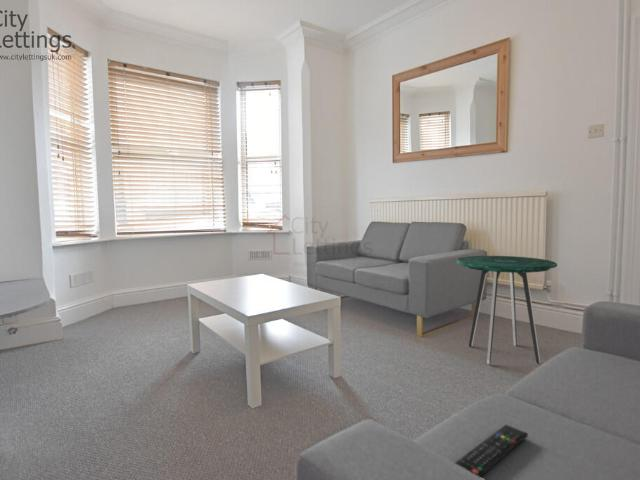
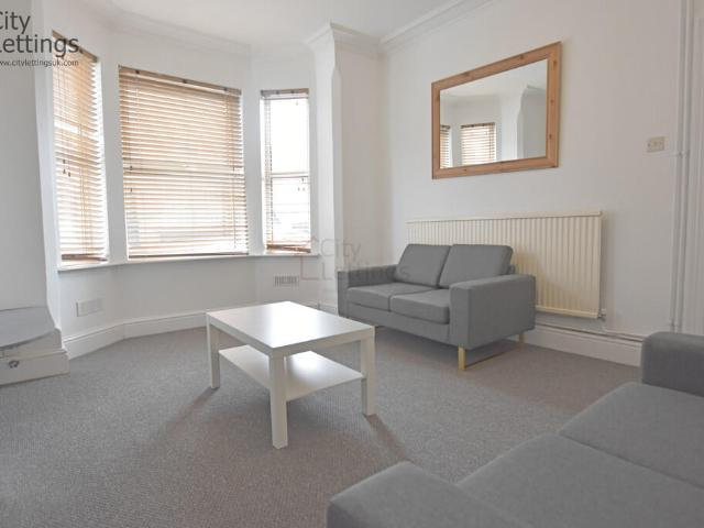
- side table [455,255,558,365]
- remote control [454,424,529,478]
